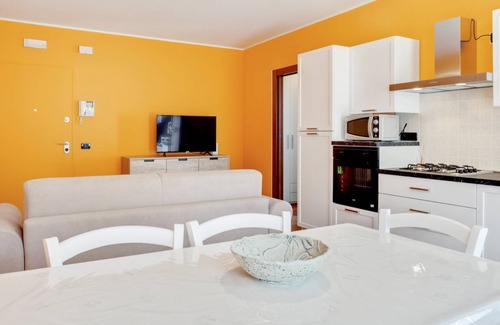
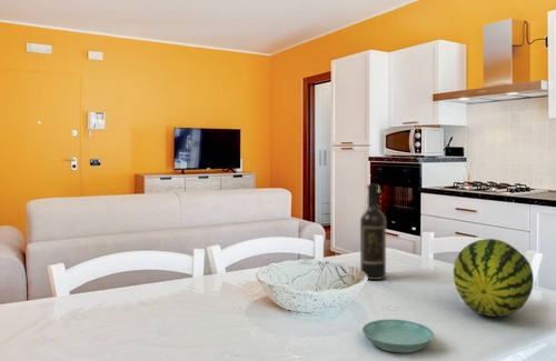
+ fruit [453,238,535,318]
+ wine bottle [359,183,387,281]
+ saucer [361,319,435,353]
